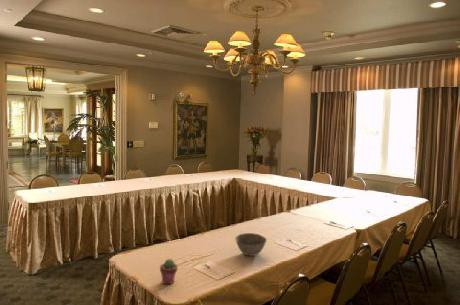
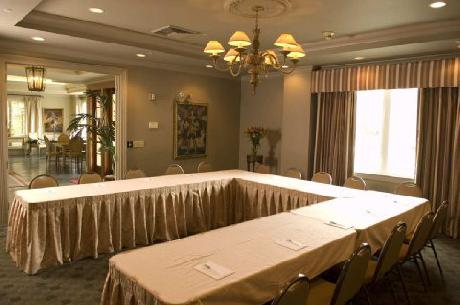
- potted succulent [159,258,179,285]
- bowl [234,232,268,257]
